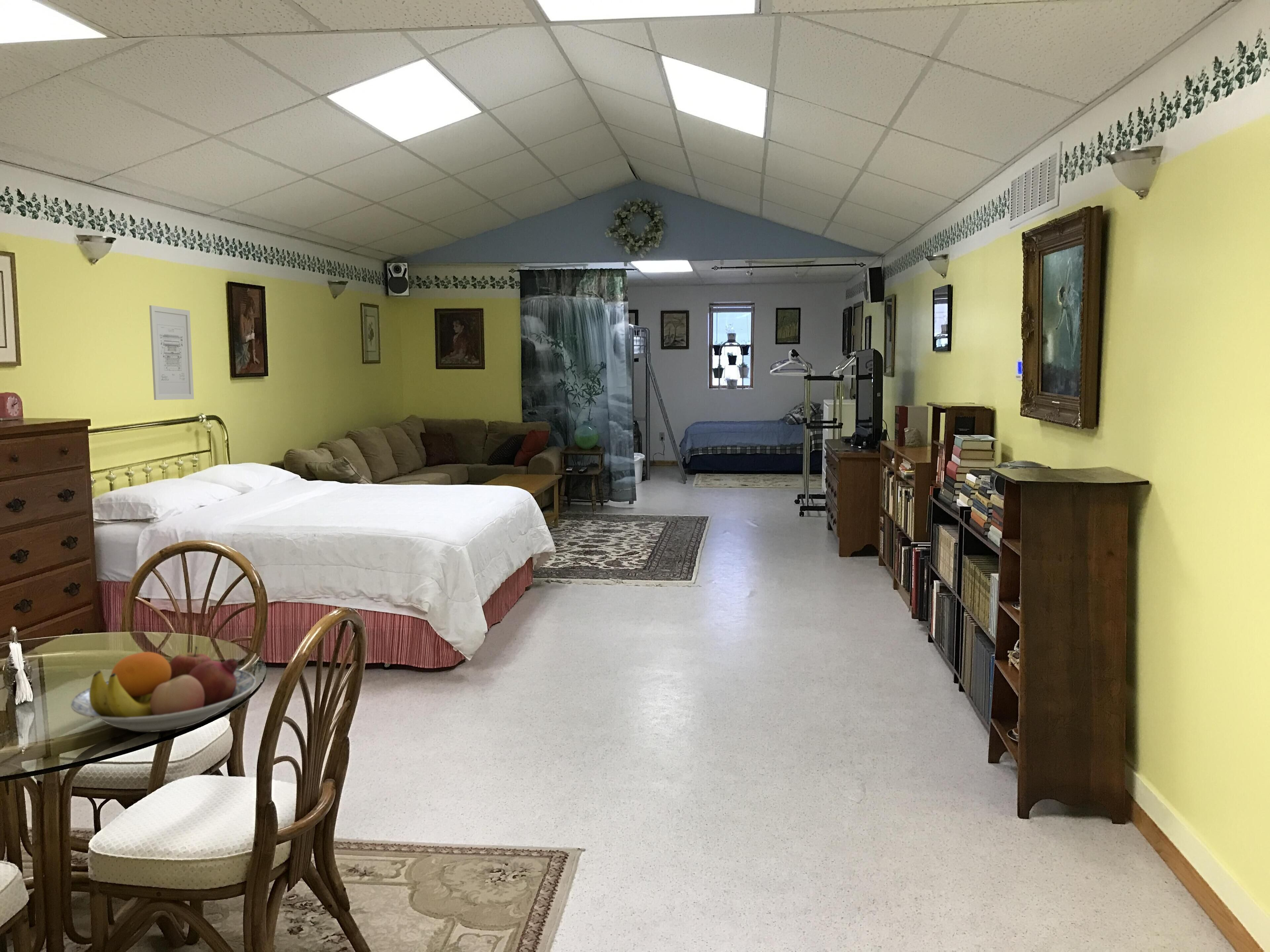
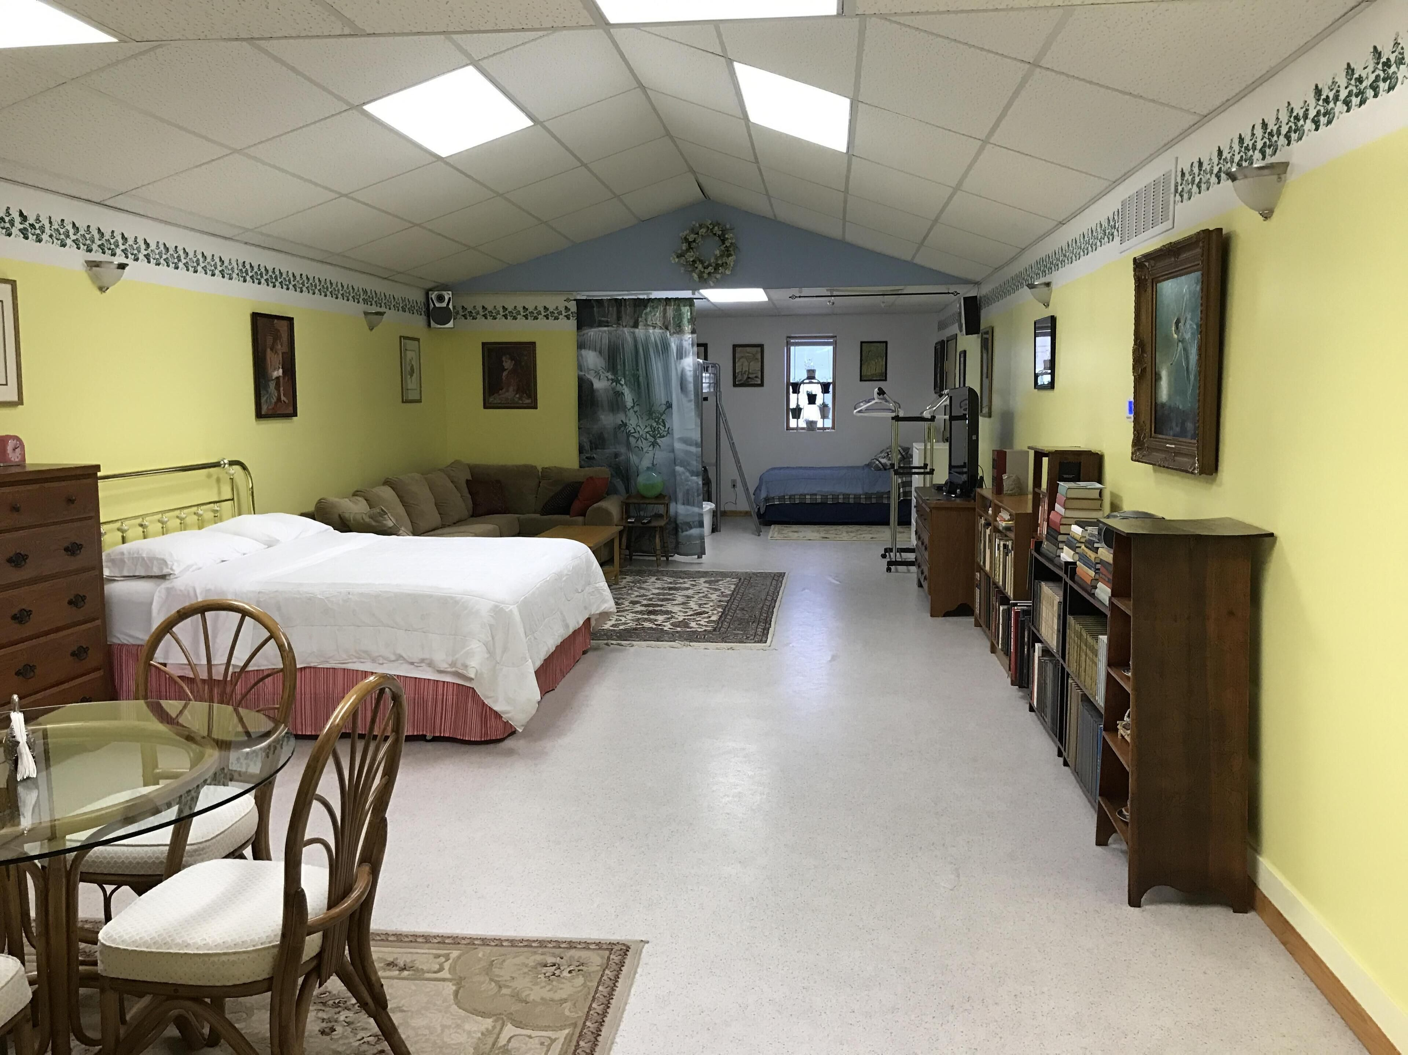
- wall art [149,305,194,400]
- fruit bowl [70,646,256,732]
